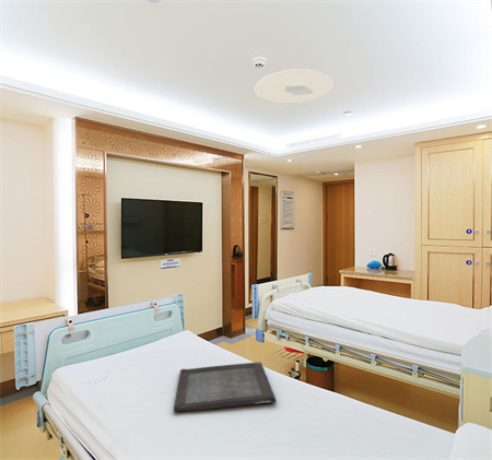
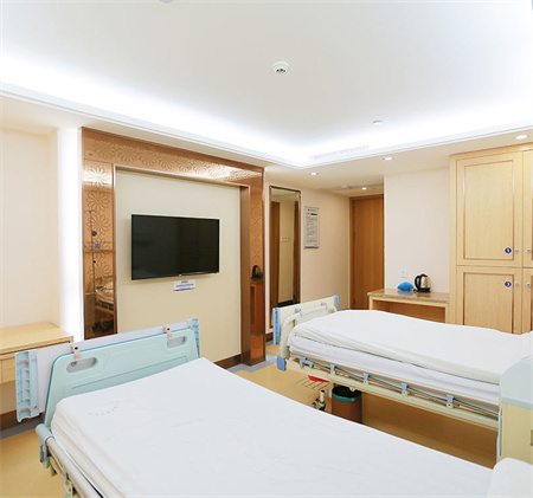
- serving tray [173,361,277,412]
- ceiling light [254,68,335,105]
